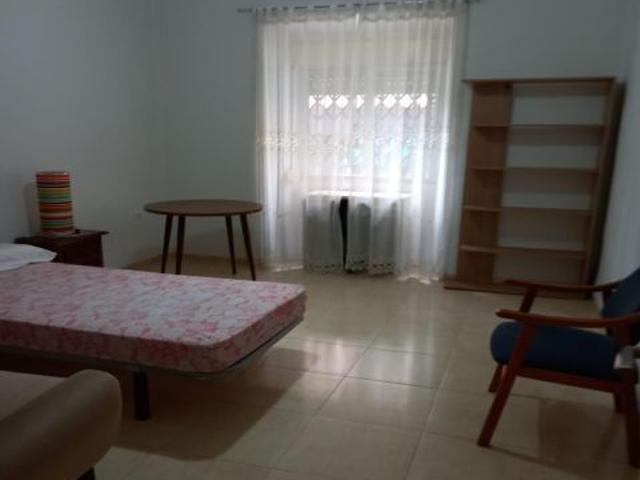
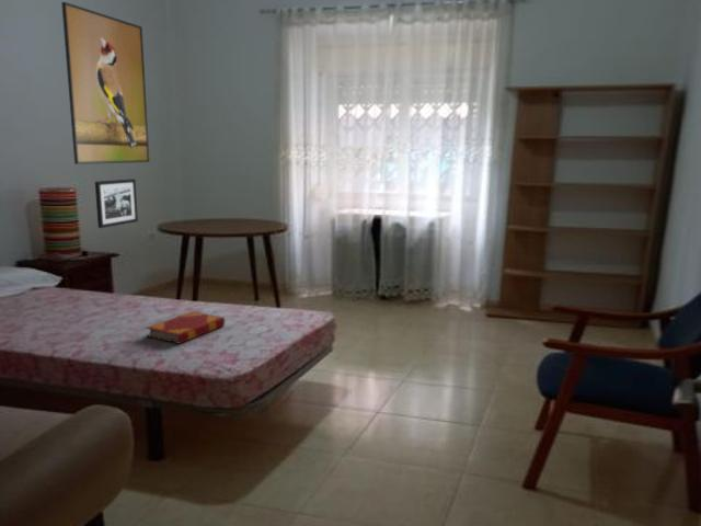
+ hardback book [145,310,226,345]
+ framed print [60,1,150,165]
+ picture frame [94,178,139,229]
